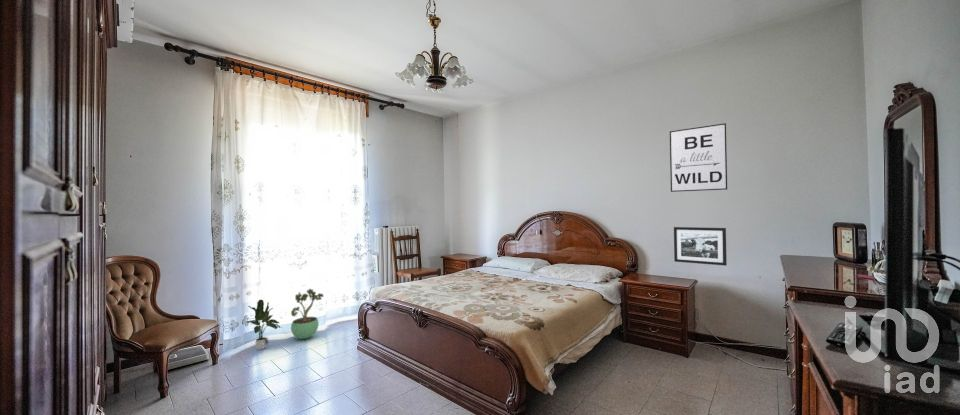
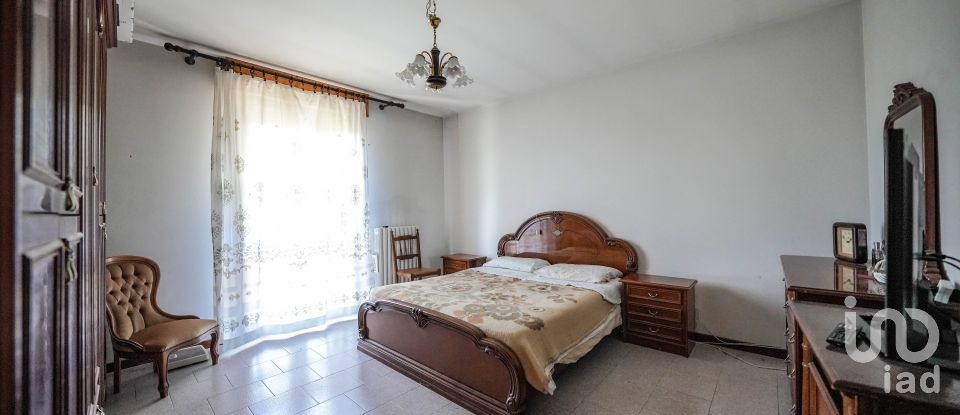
- potted plant [290,288,324,340]
- wall art [669,122,728,193]
- picture frame [673,226,728,267]
- potted plant [246,299,283,351]
